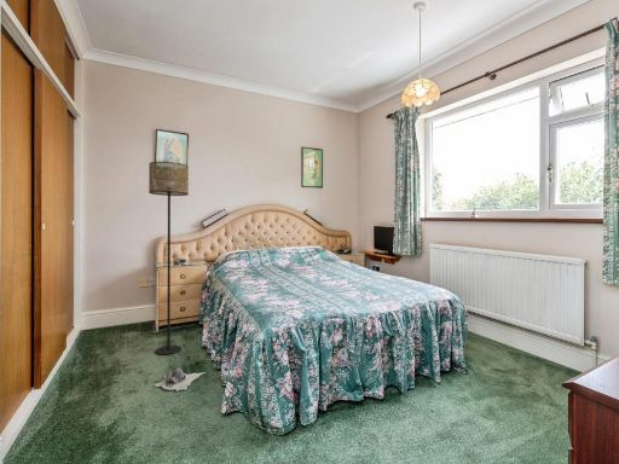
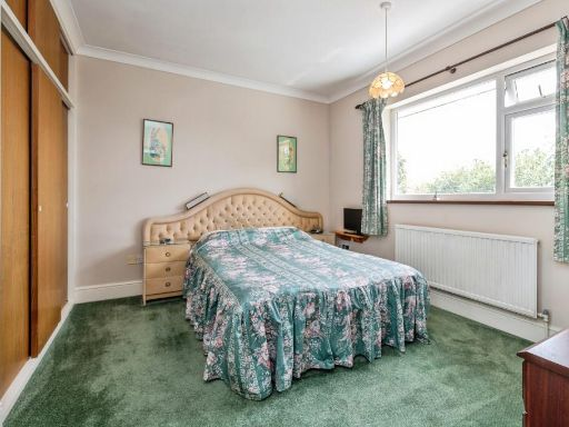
- slippers [154,366,207,393]
- floor lamp [147,161,190,356]
